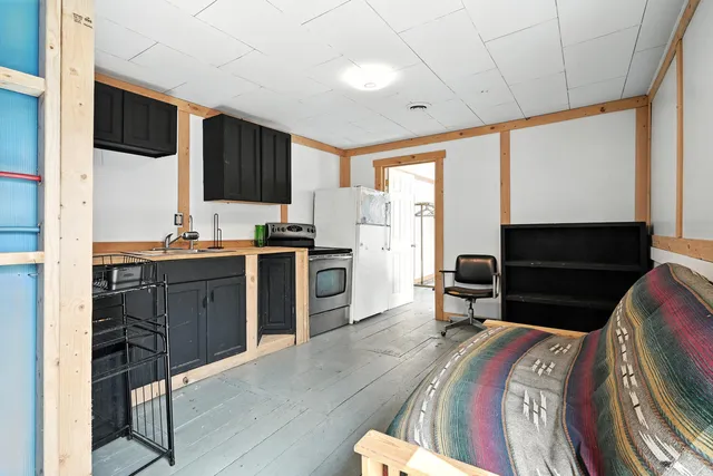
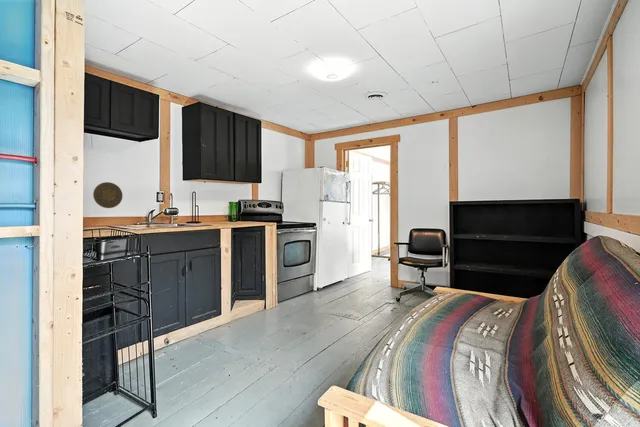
+ decorative plate [92,181,123,209]
